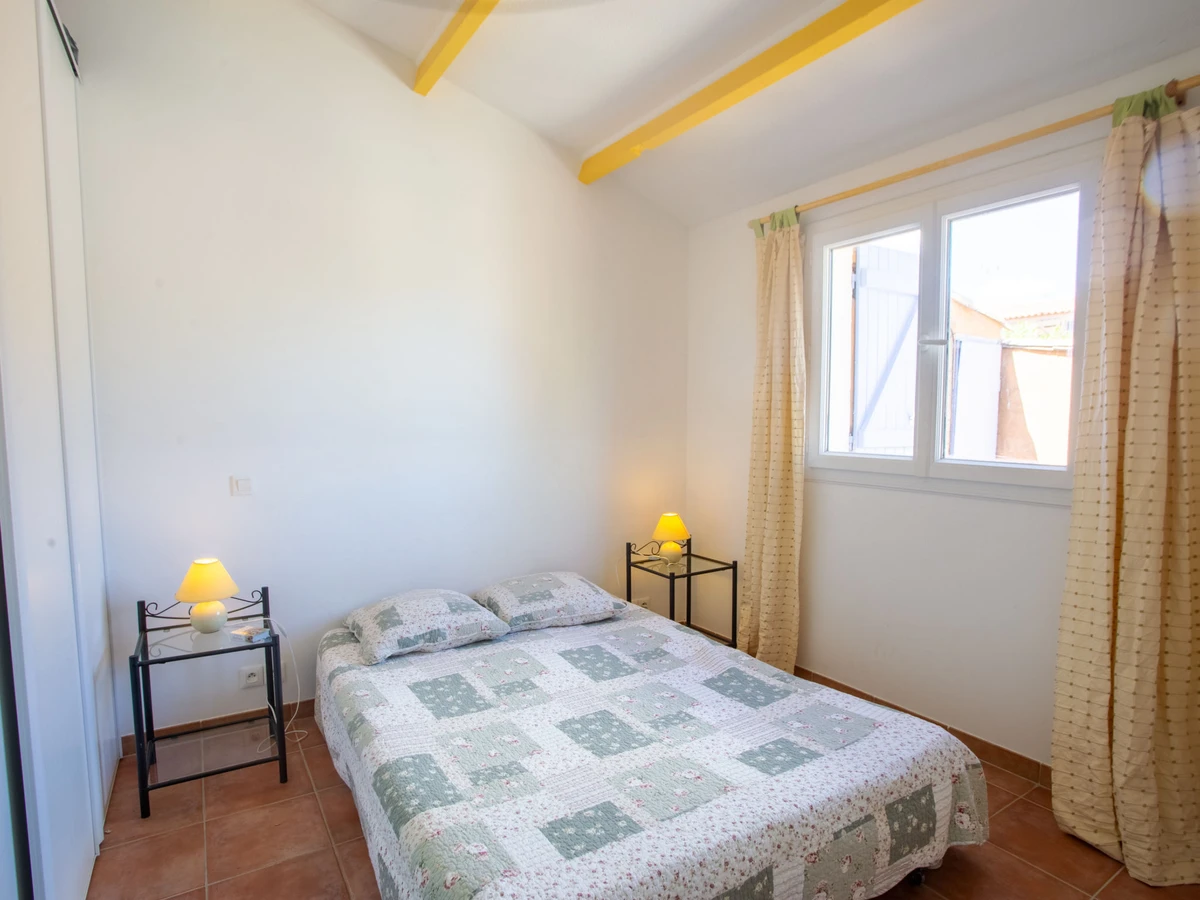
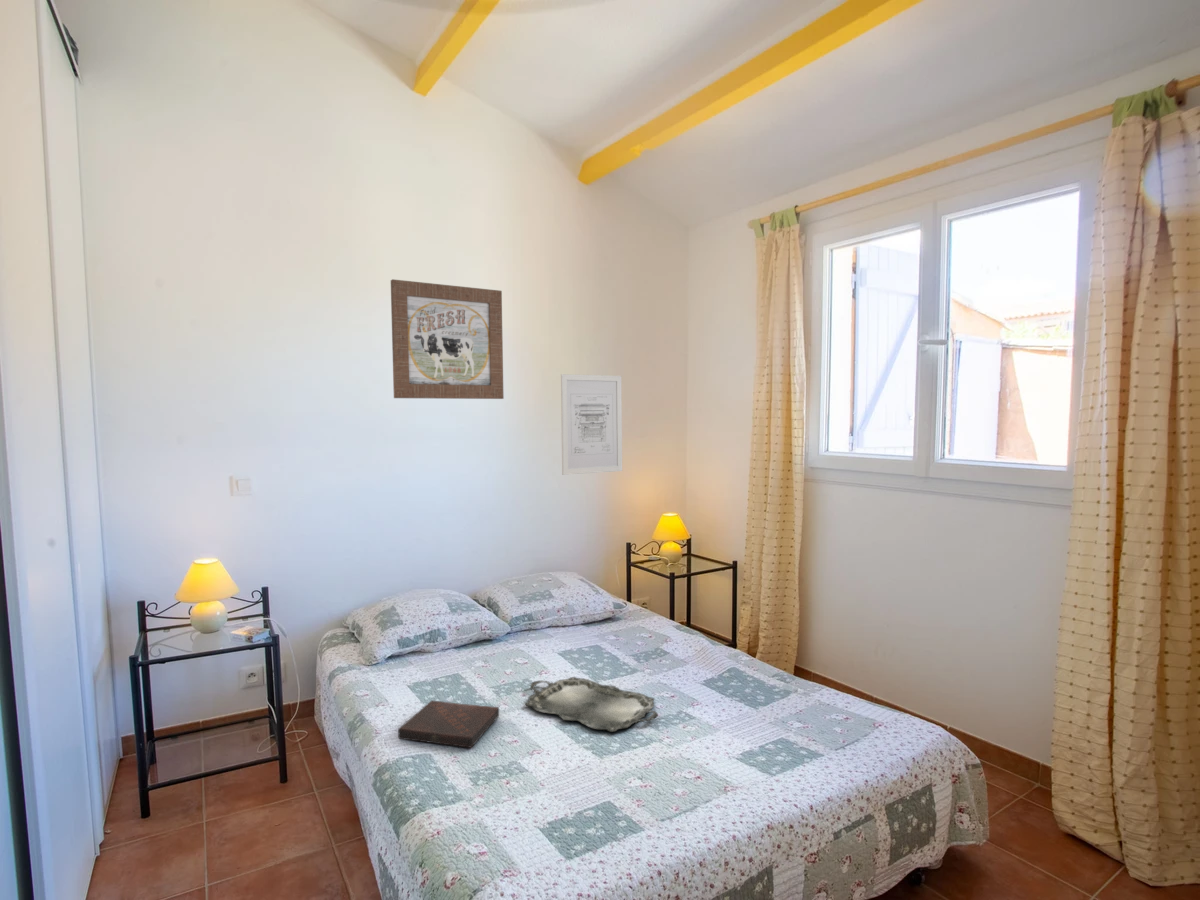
+ wall art [560,373,623,476]
+ book [397,699,500,749]
+ serving tray [525,676,659,733]
+ wall art [390,278,505,400]
